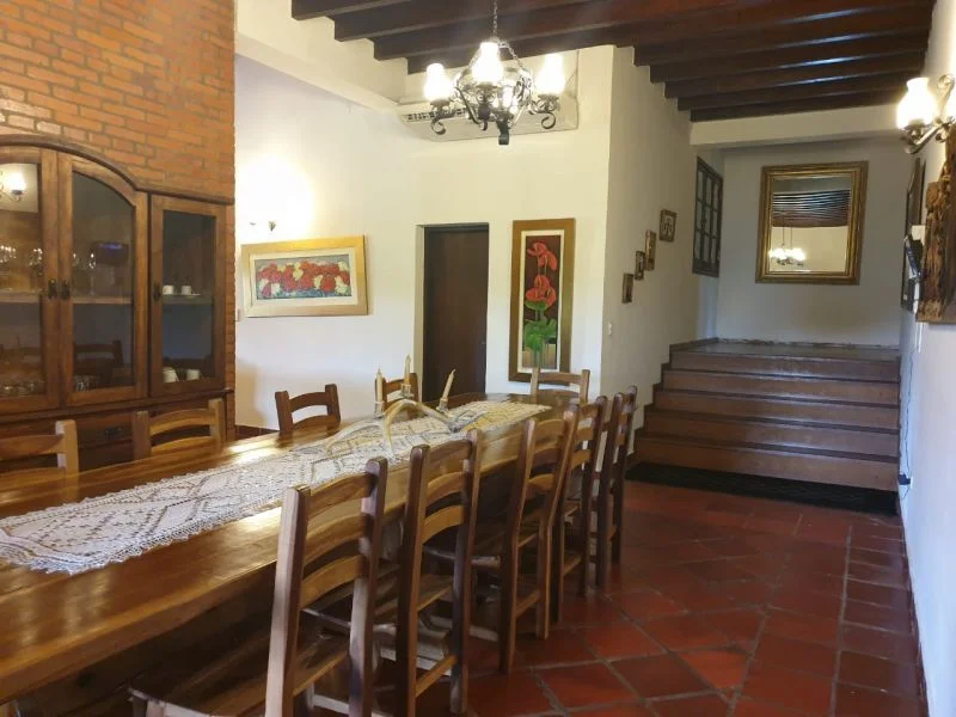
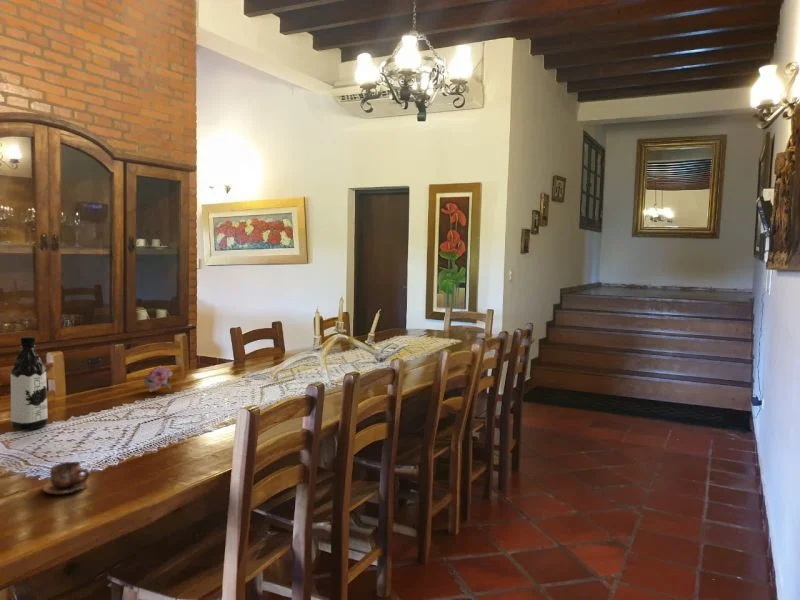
+ flower [143,365,174,393]
+ water bottle [9,335,49,432]
+ cup [41,461,91,496]
